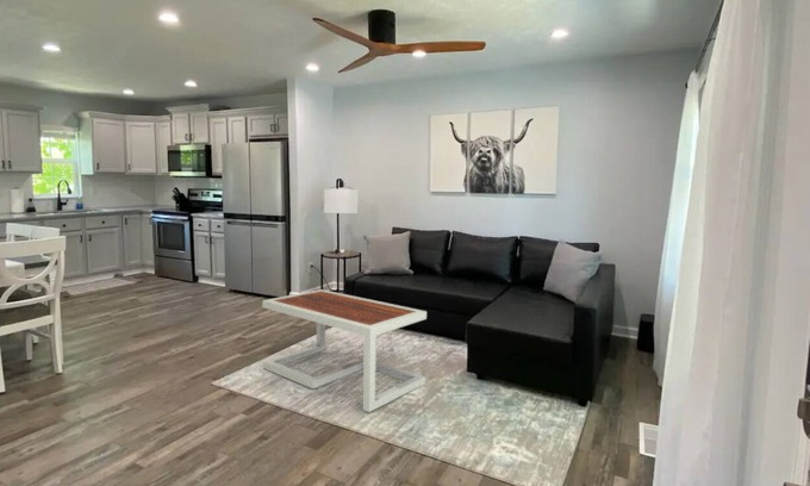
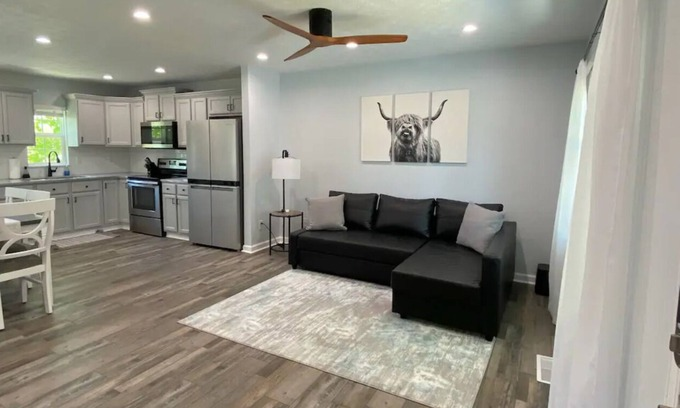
- coffee table [261,288,428,413]
